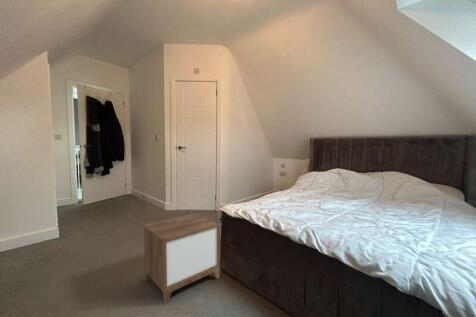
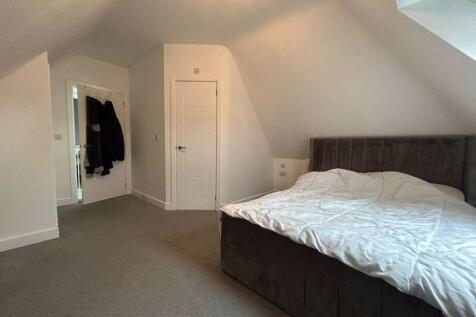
- nightstand [143,212,221,305]
